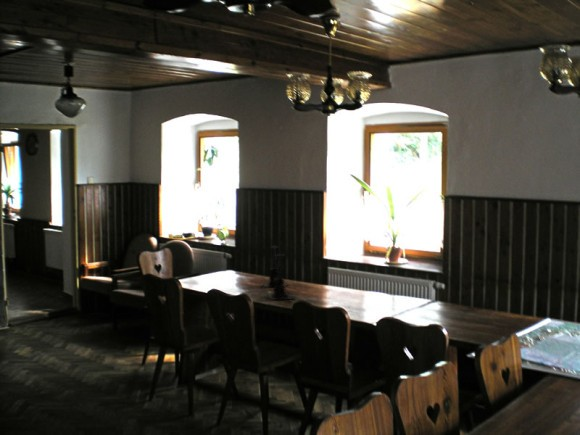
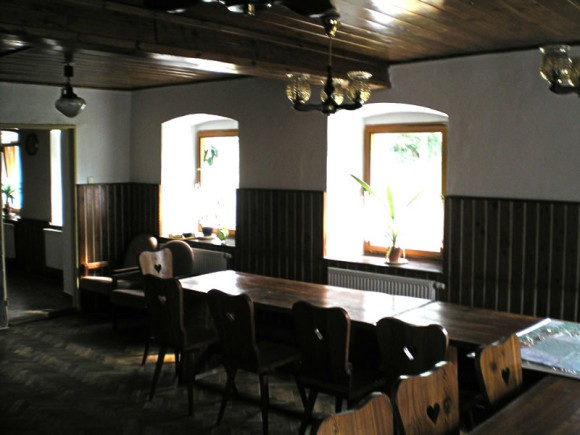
- candle holder [261,245,289,288]
- candle holder [266,250,296,301]
